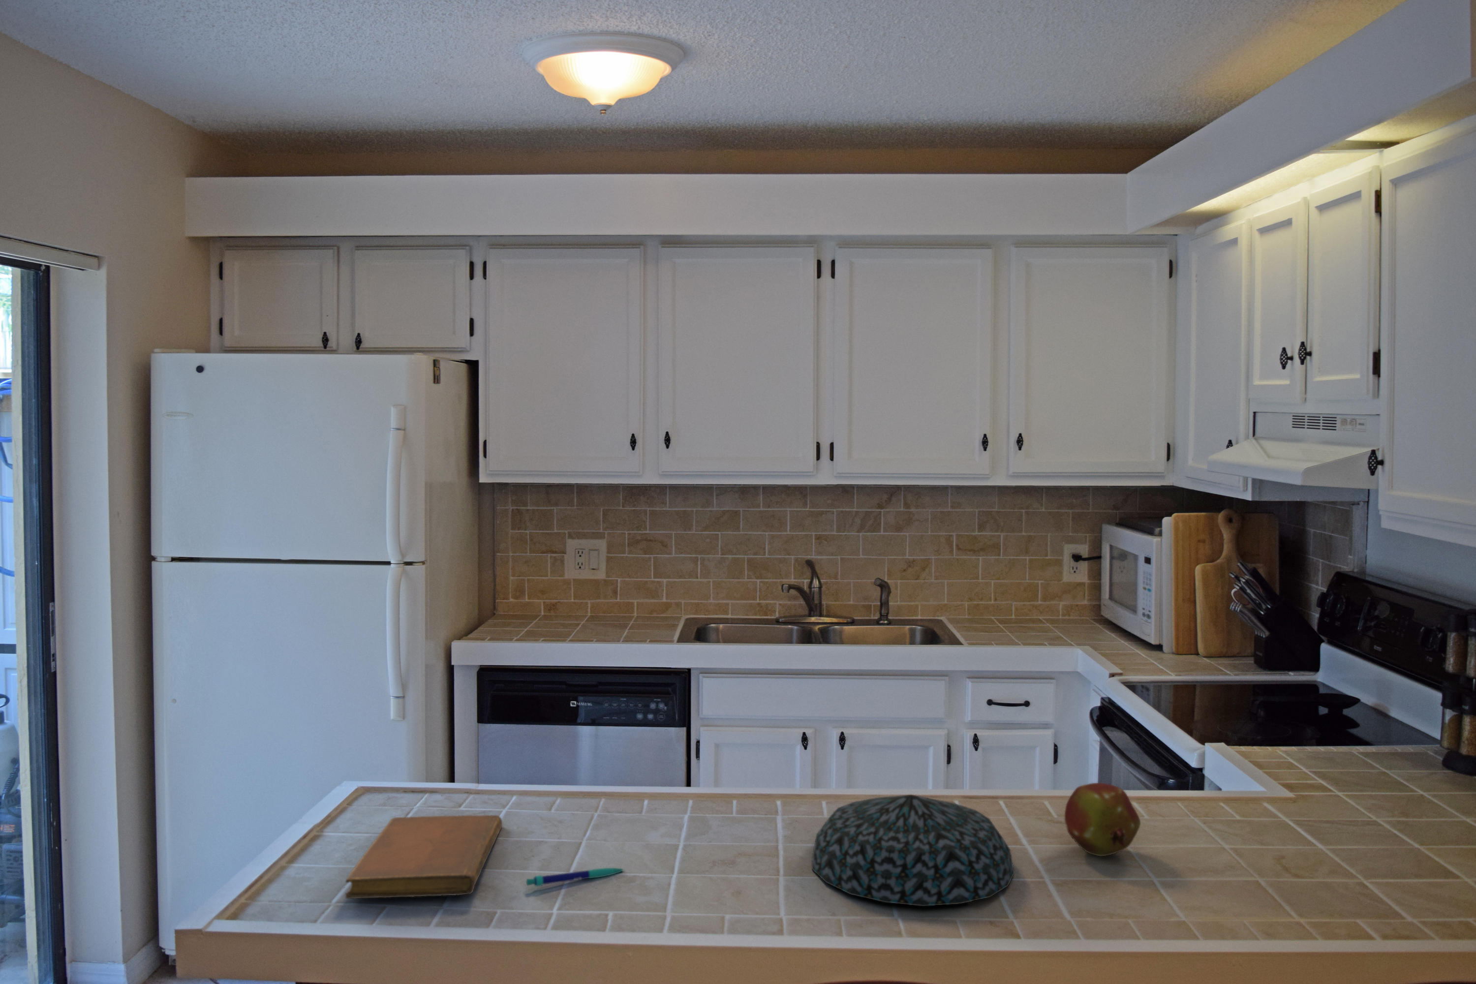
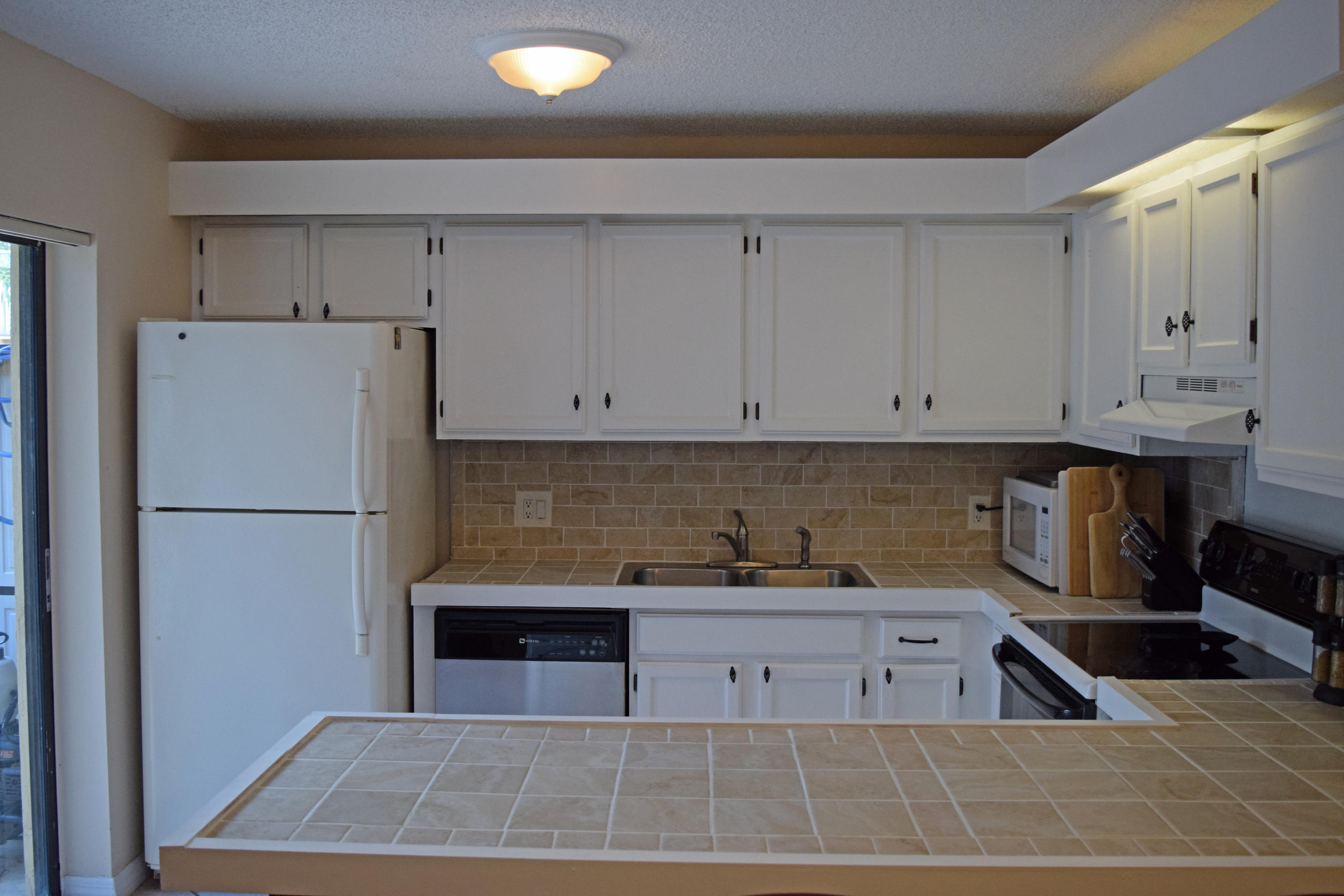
- bowl [812,794,1015,907]
- pen [526,868,626,887]
- fruit [1064,782,1141,857]
- notebook [345,814,503,899]
